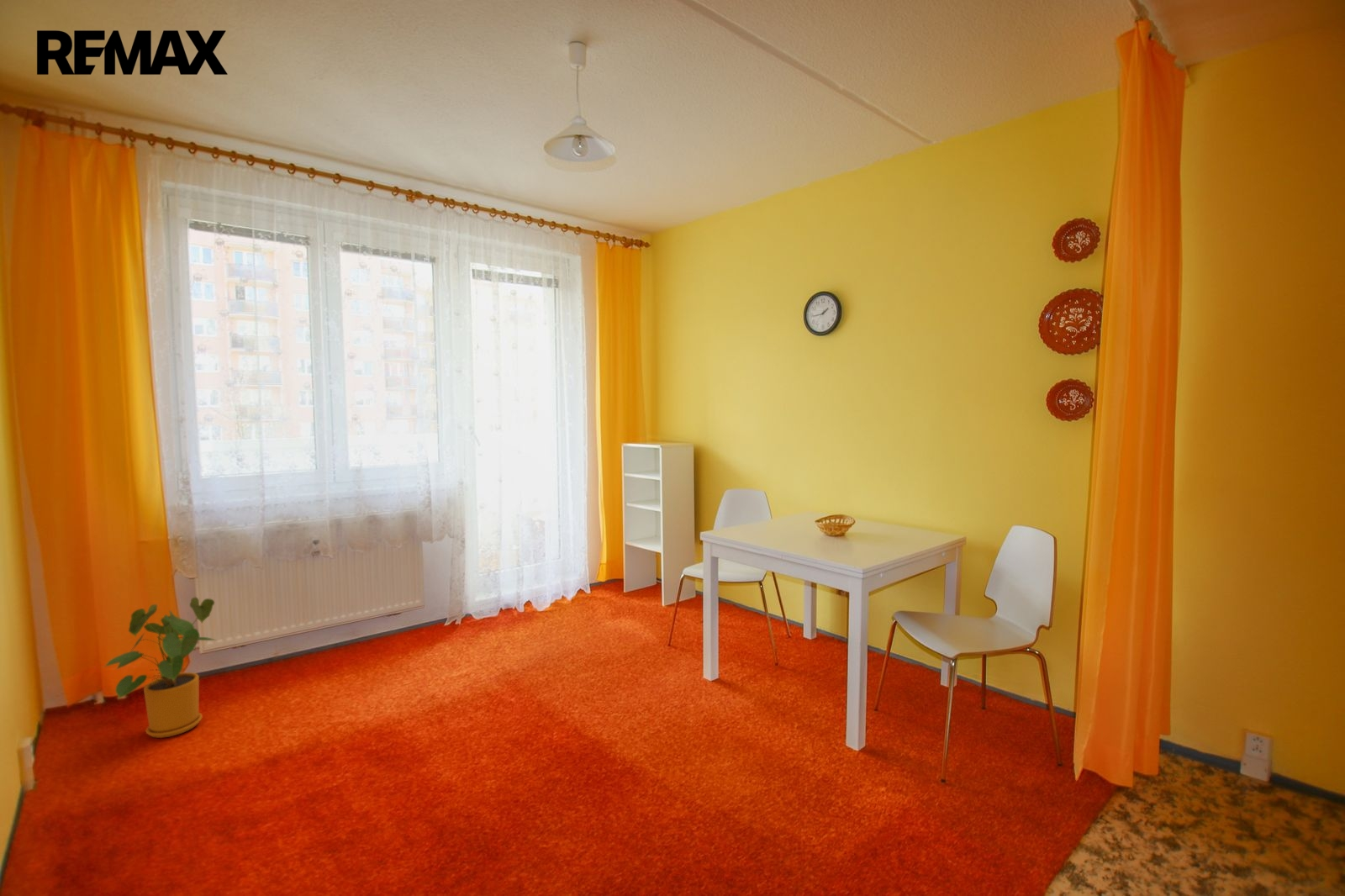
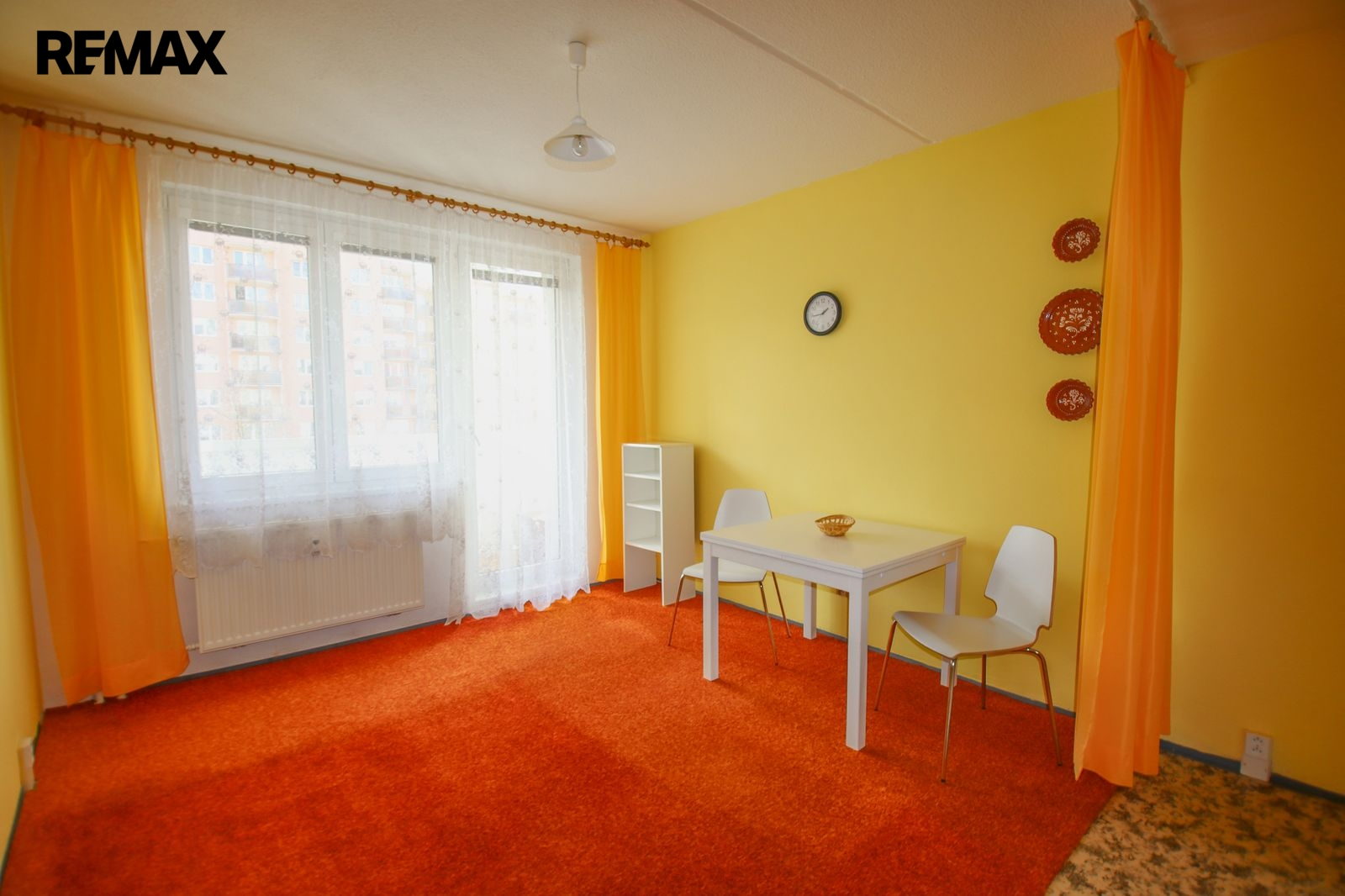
- house plant [102,597,219,739]
